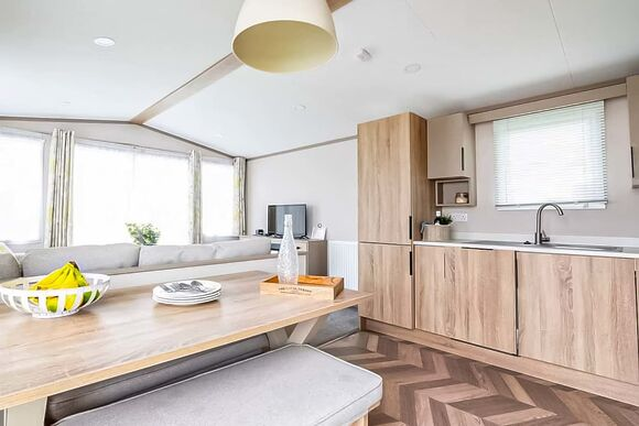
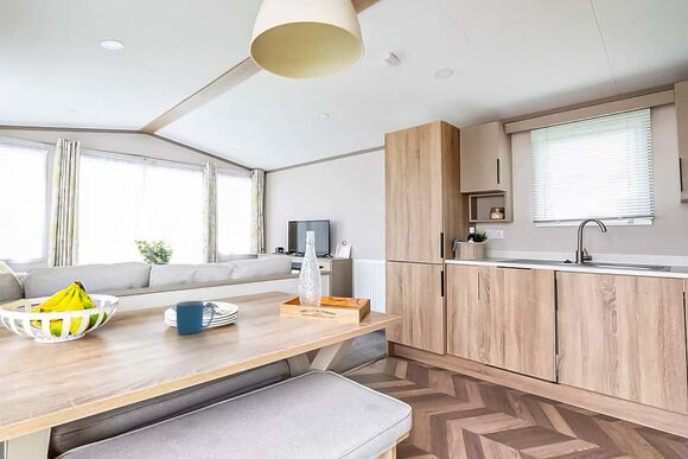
+ mug [176,300,215,336]
